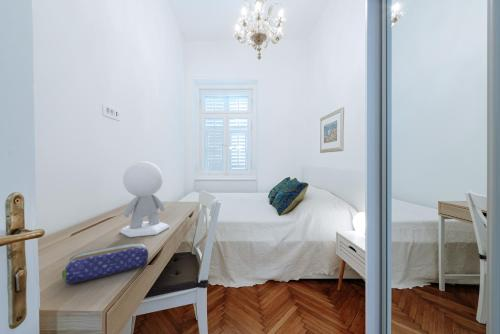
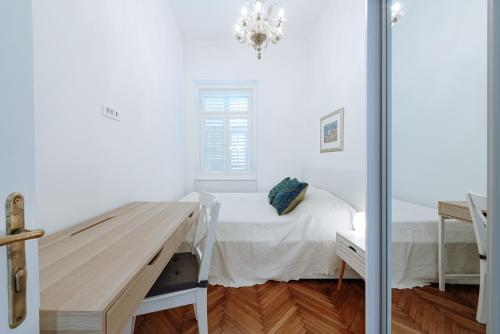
- pencil case [61,242,149,285]
- desk lamp [119,160,171,238]
